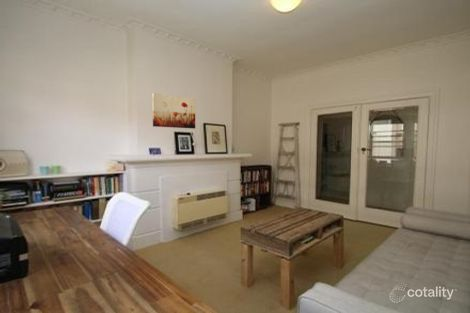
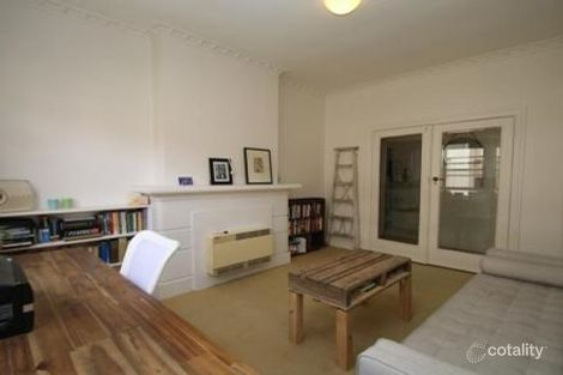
- wall art [151,92,196,129]
